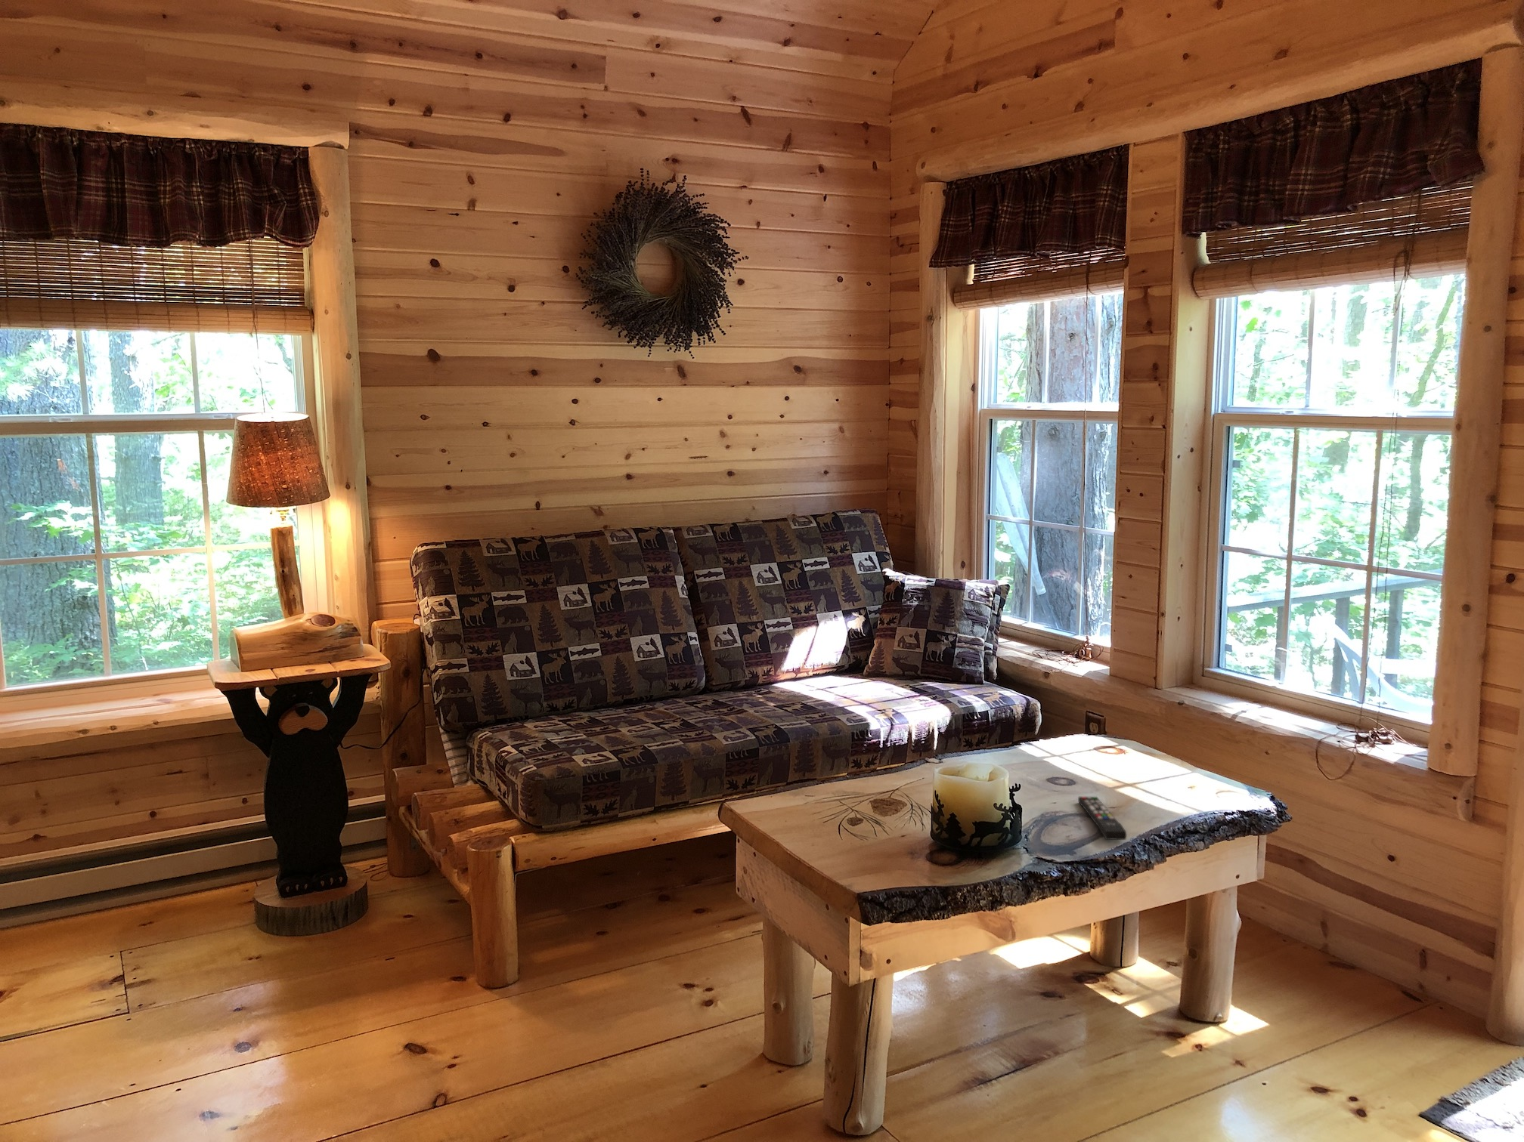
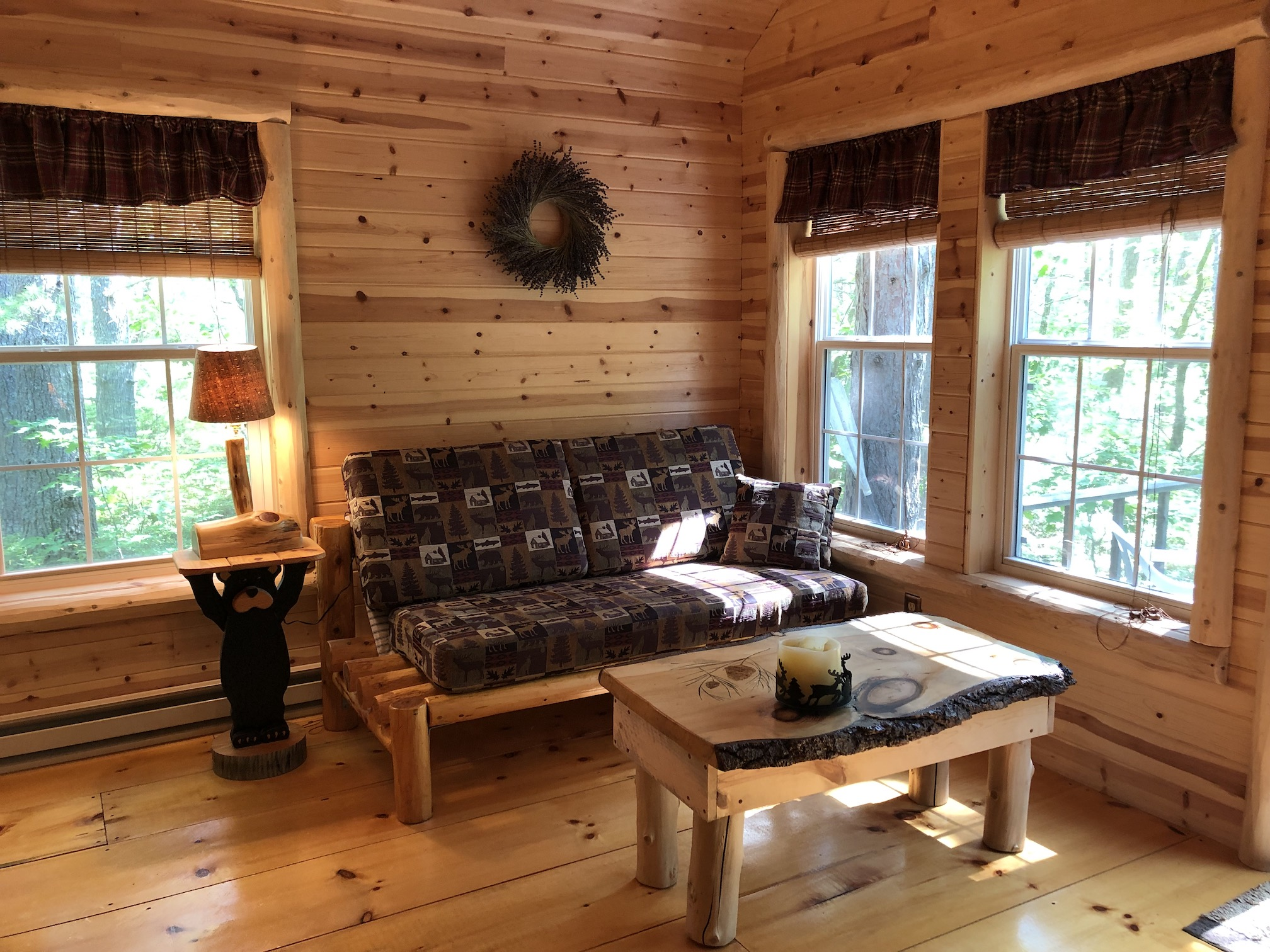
- remote control [1078,797,1127,841]
